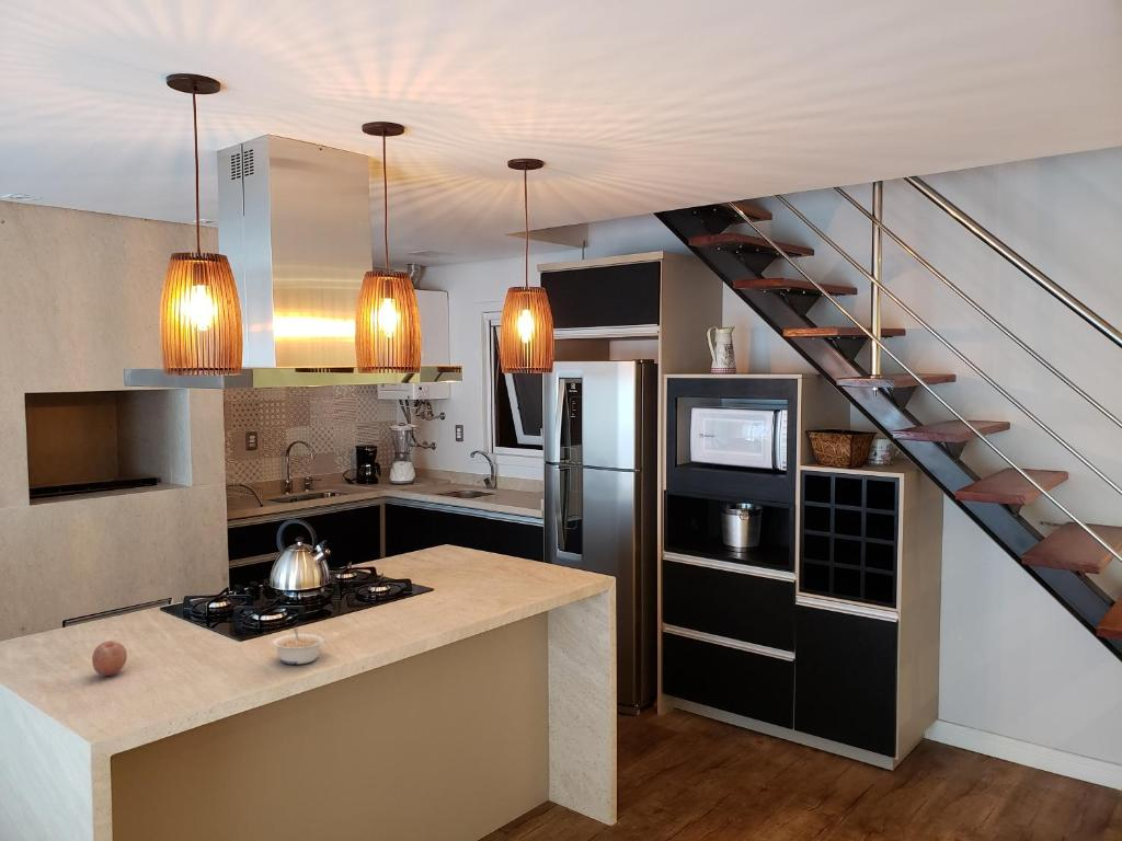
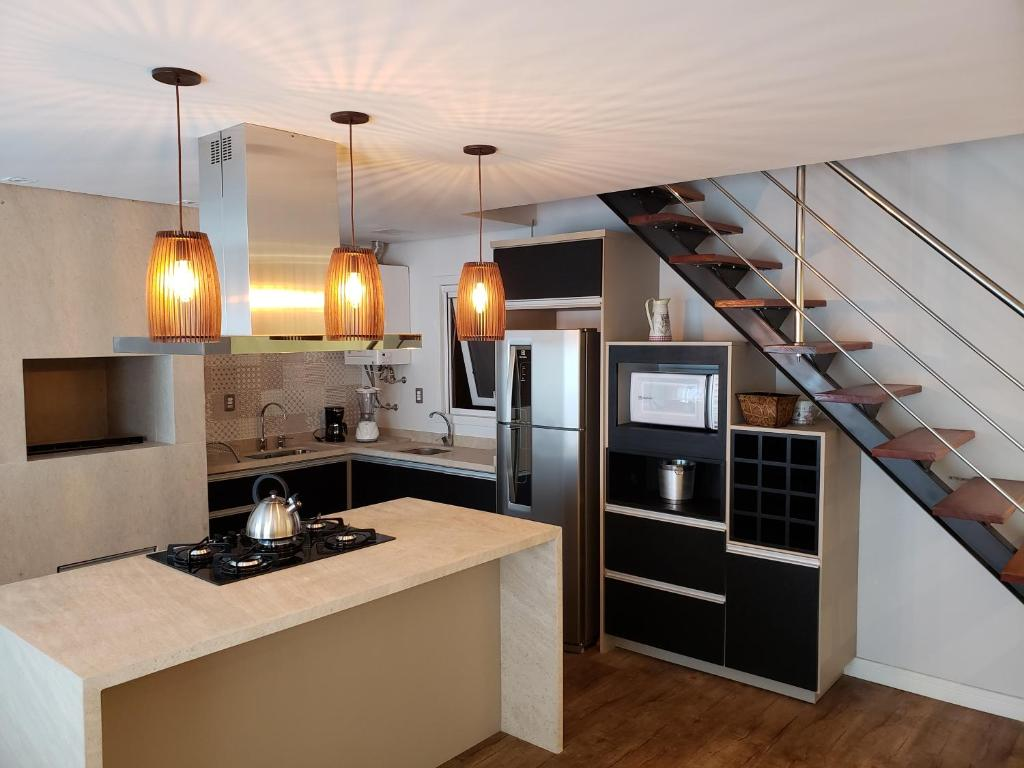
- fruit [91,640,128,677]
- legume [271,626,325,665]
